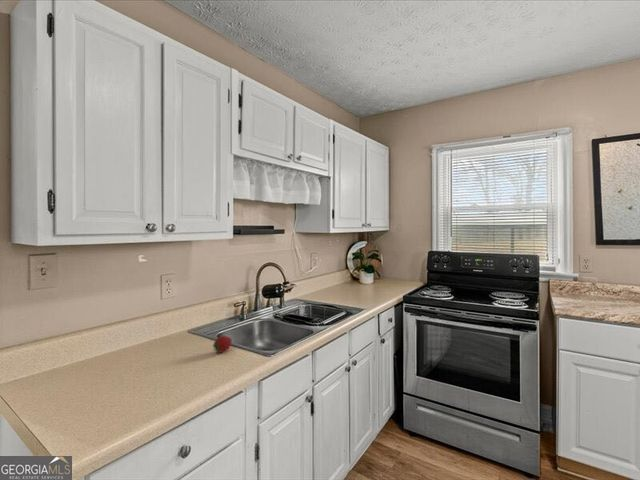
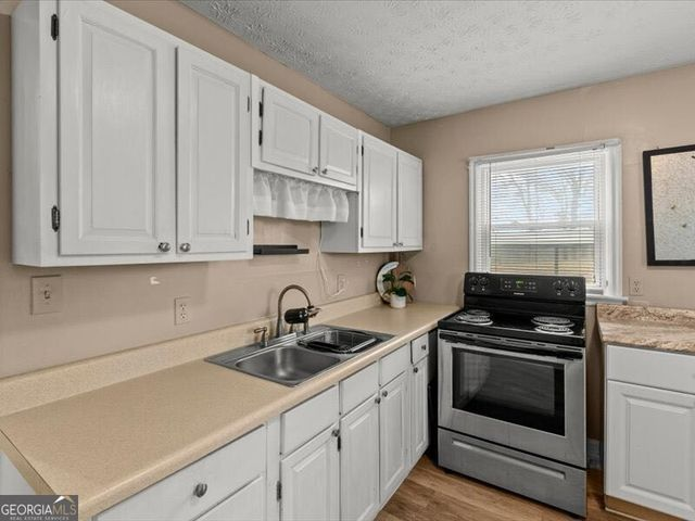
- fruit [212,335,233,354]
